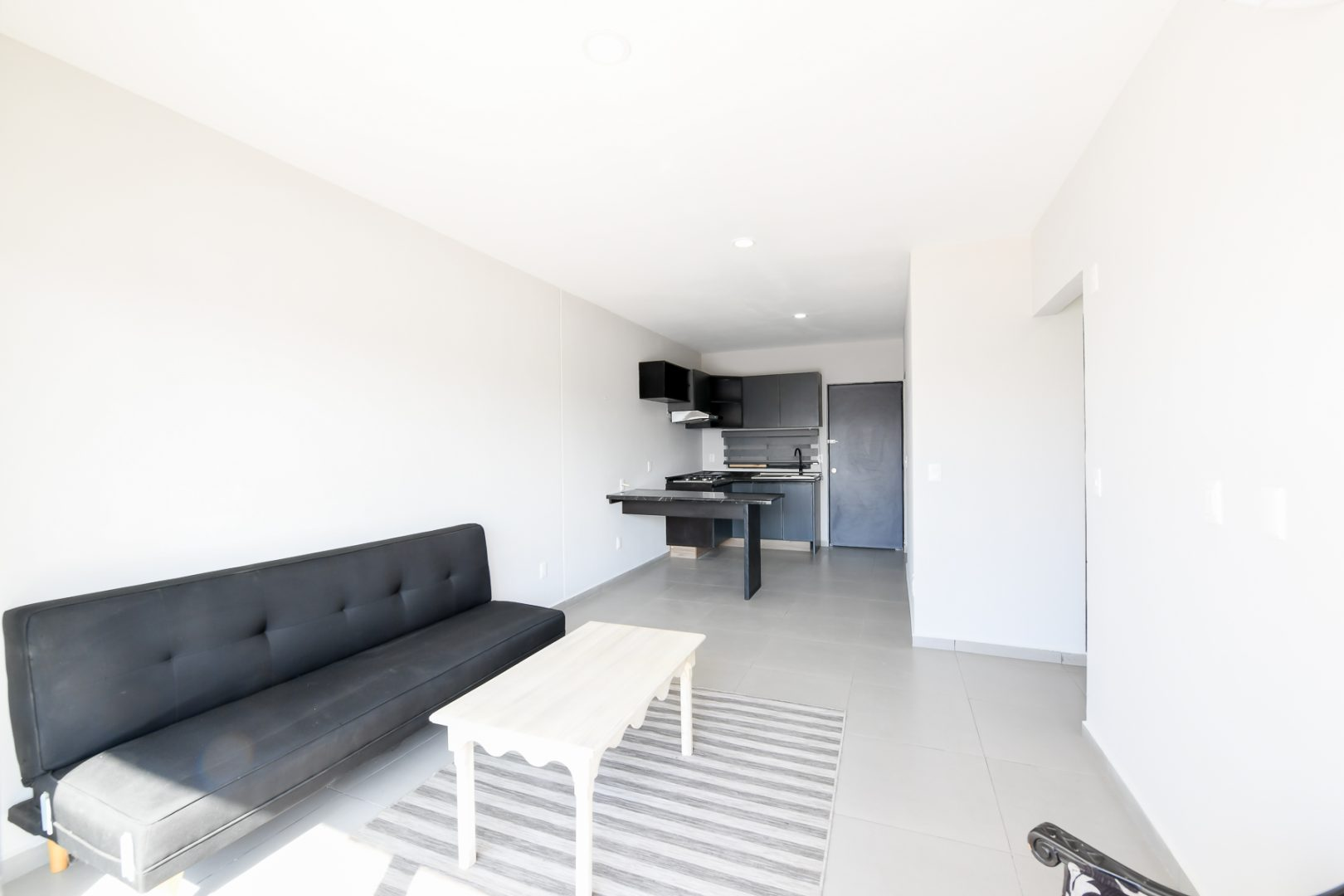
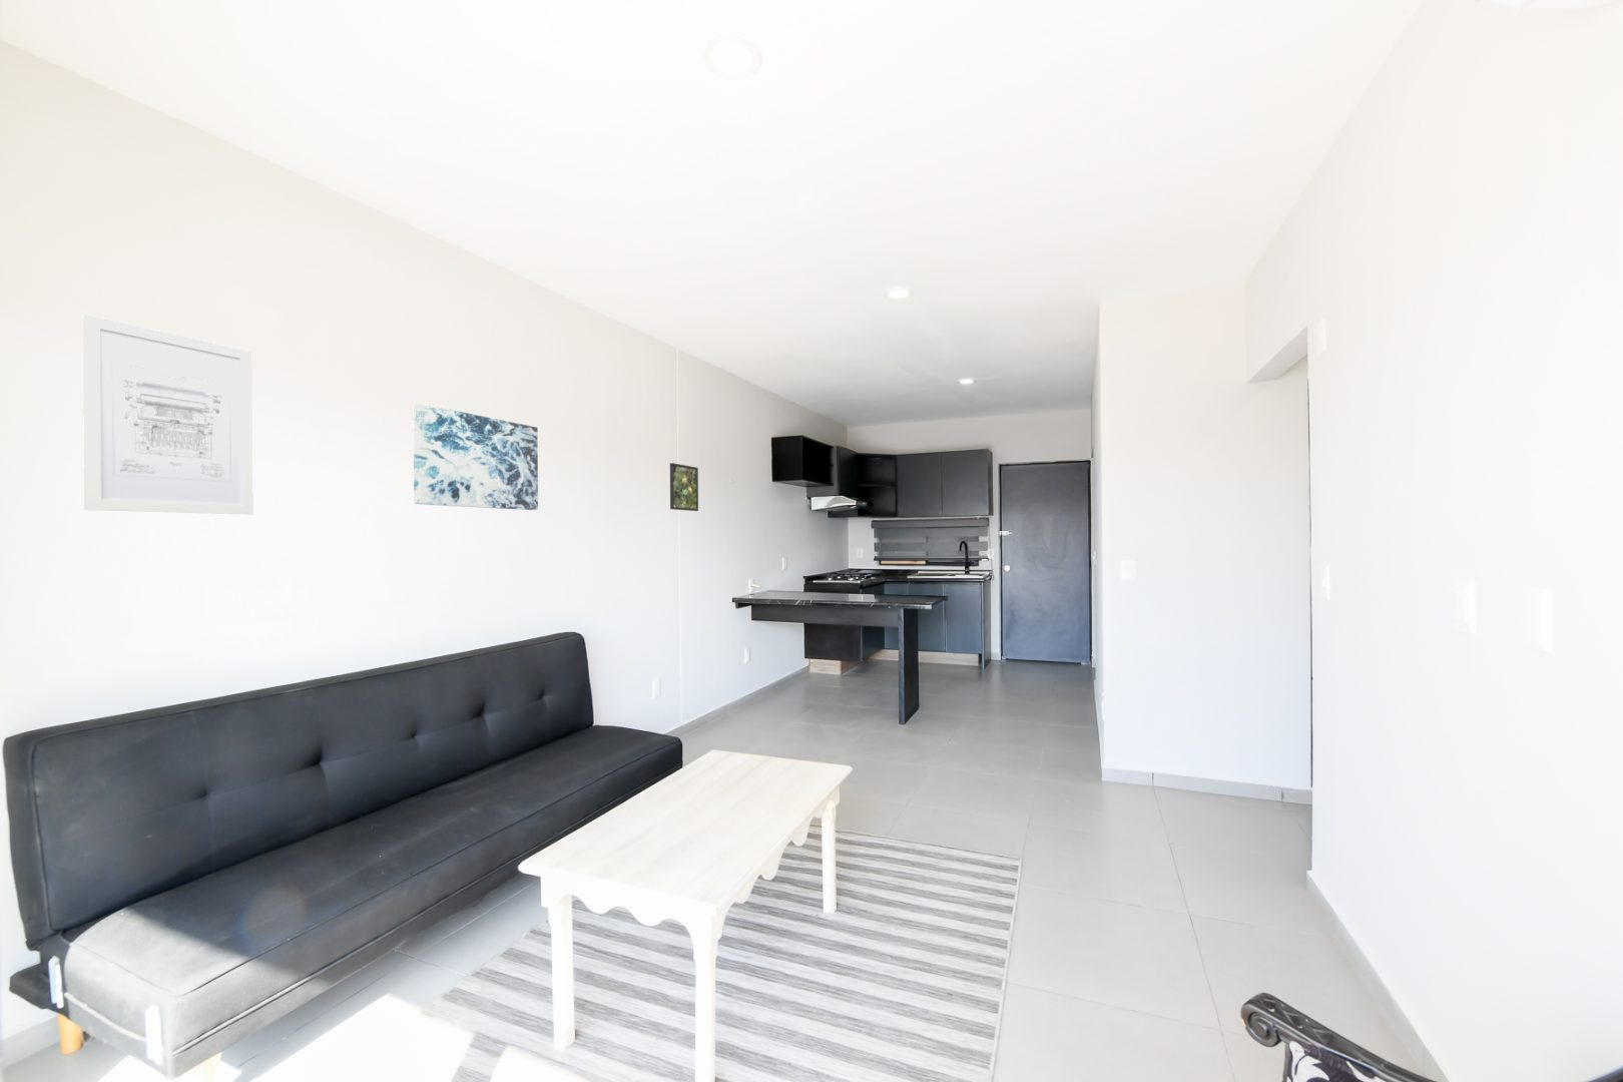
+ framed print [669,461,699,512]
+ wall art [412,403,539,511]
+ wall art [82,314,255,516]
